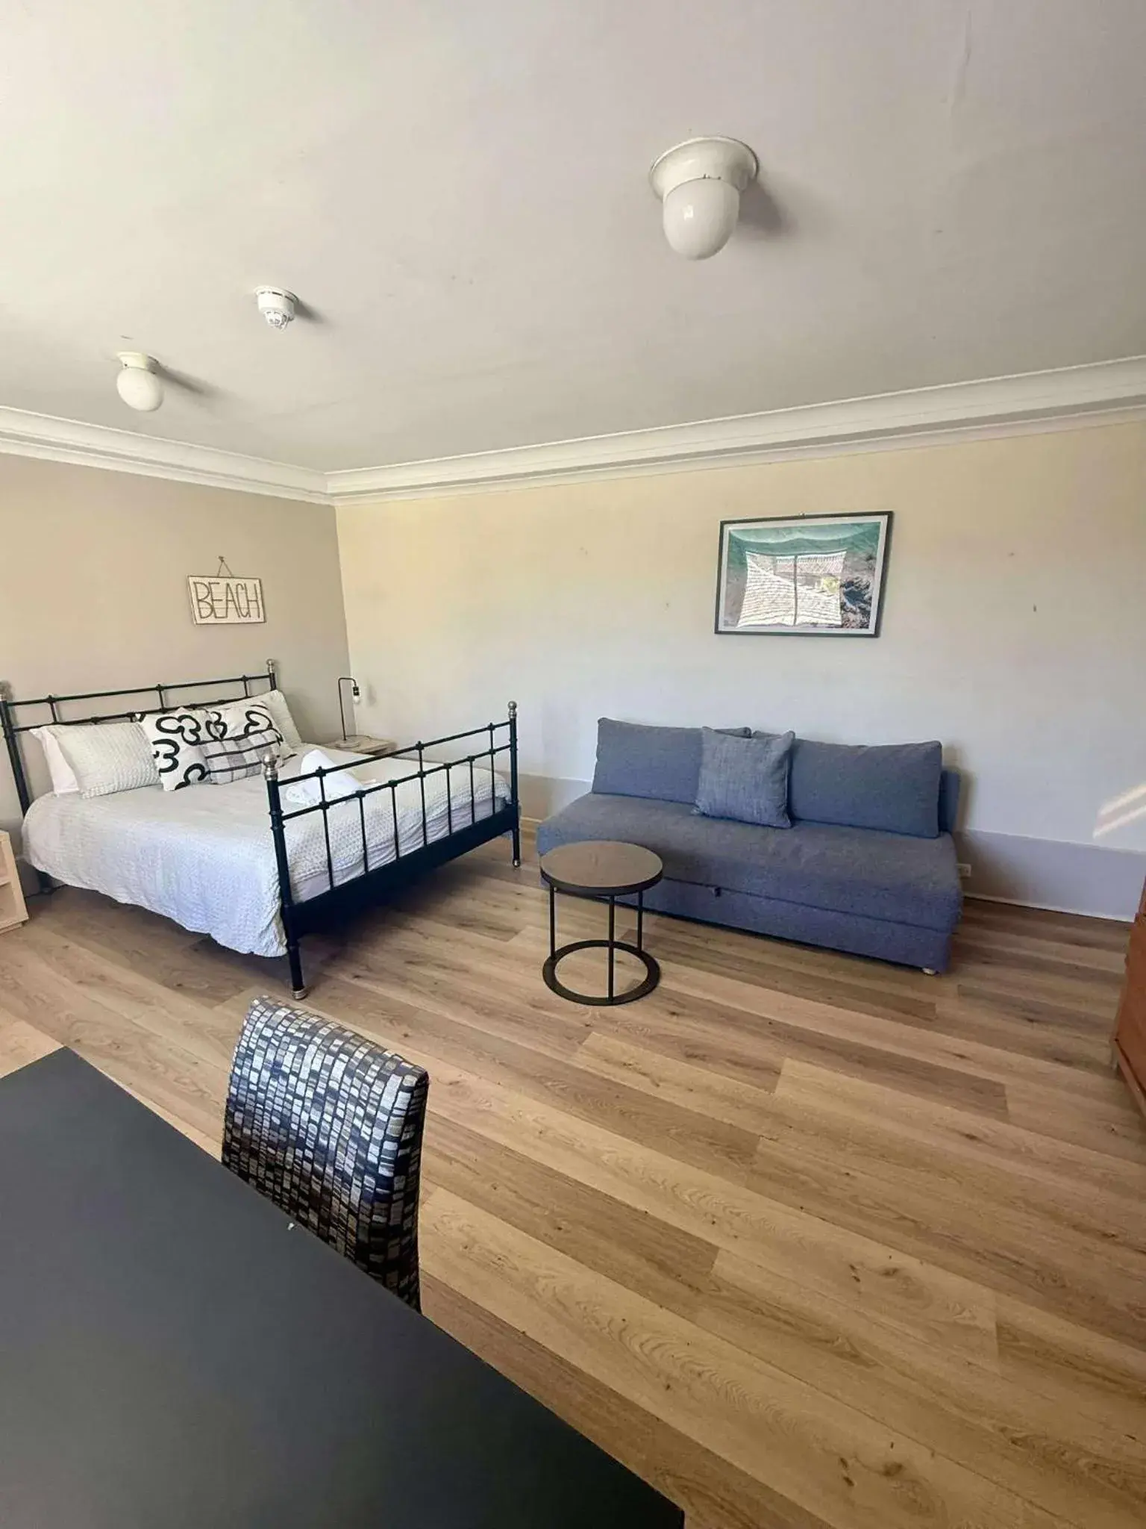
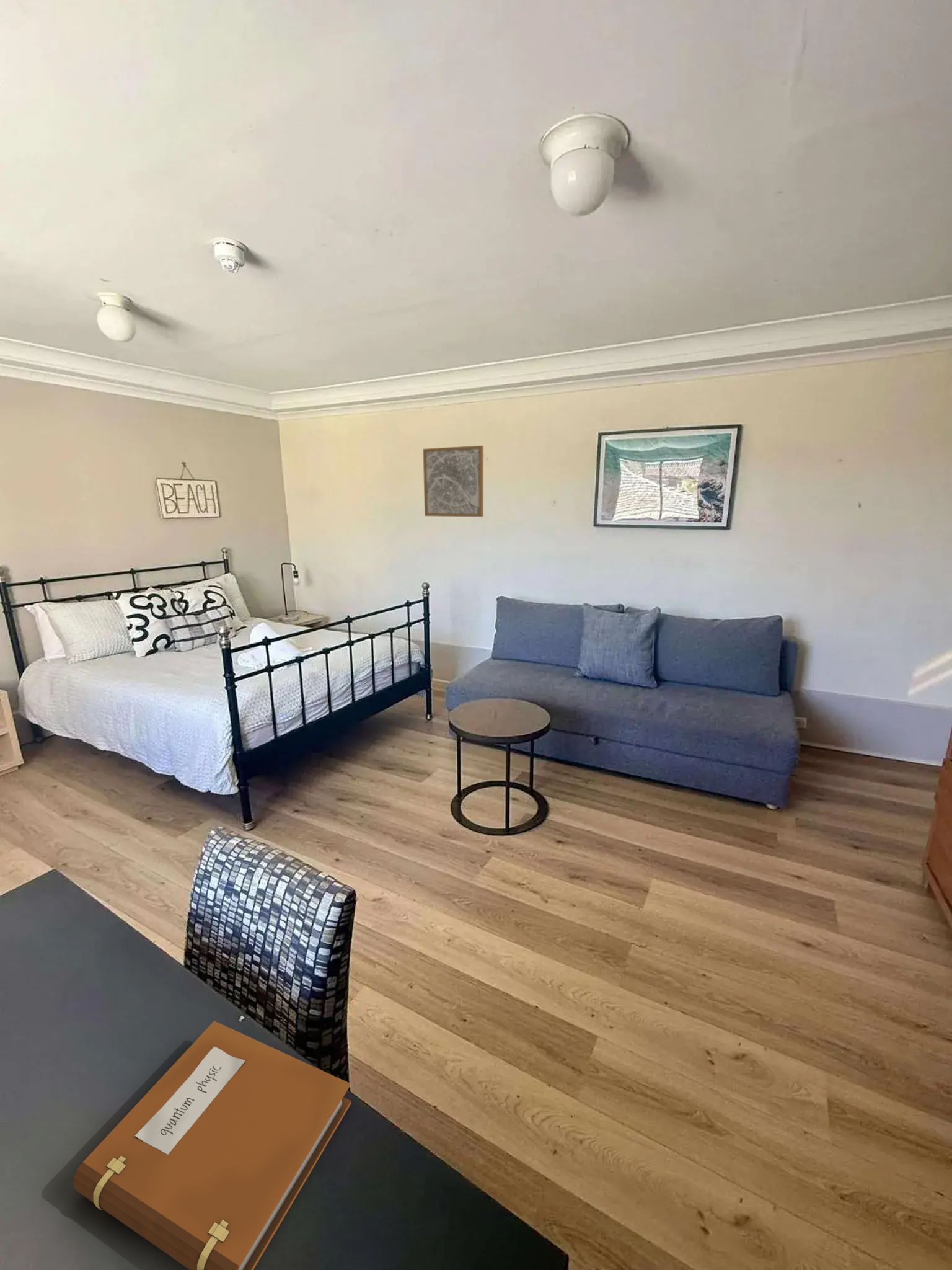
+ notebook [73,1021,351,1270]
+ wall art [423,445,484,517]
